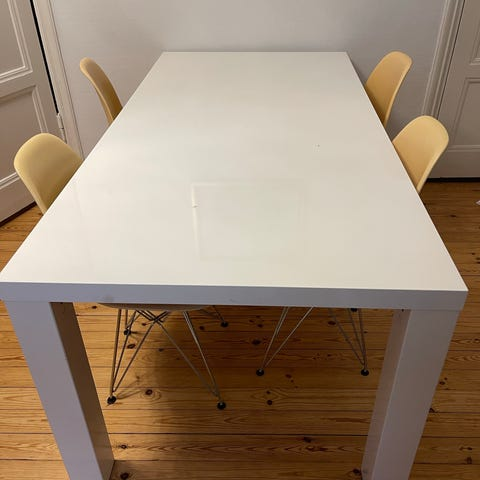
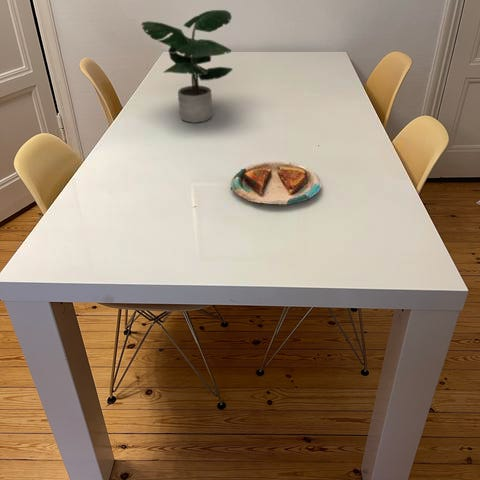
+ plate [230,160,323,205]
+ potted plant [140,9,234,124]
